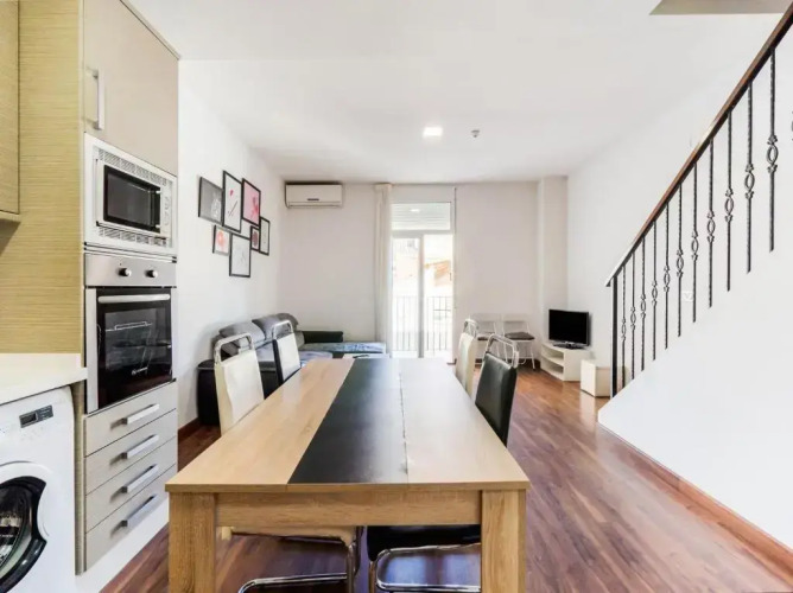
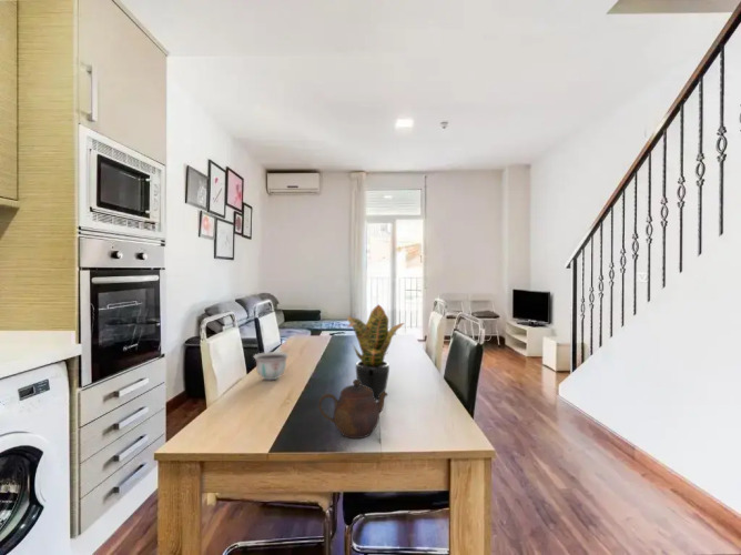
+ teapot [317,379,388,440]
+ bowl [253,351,290,381]
+ potted plant [346,303,405,401]
